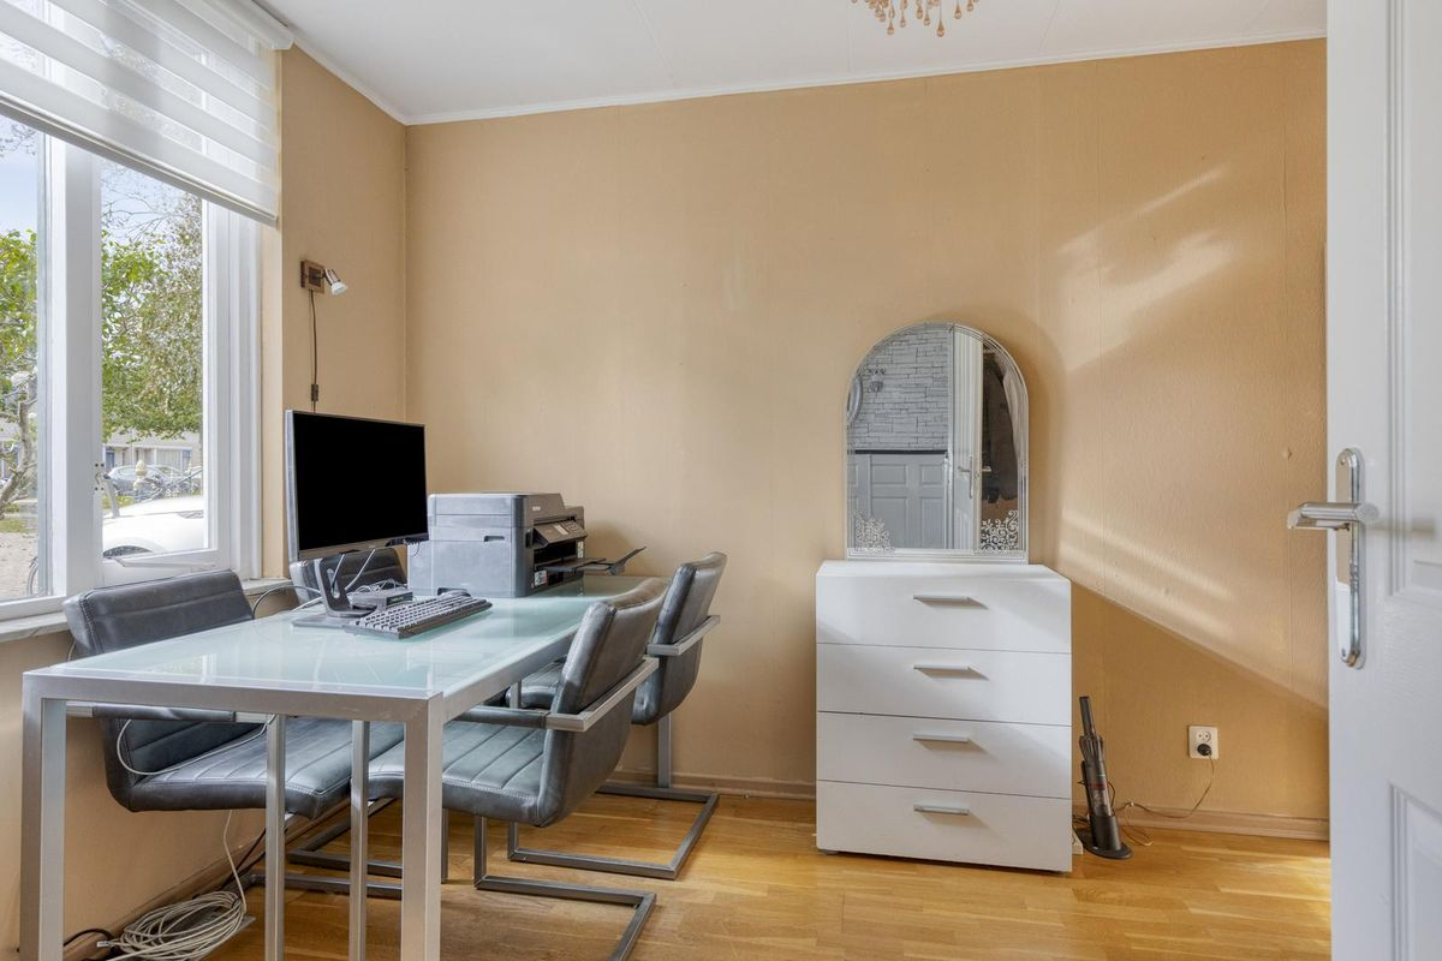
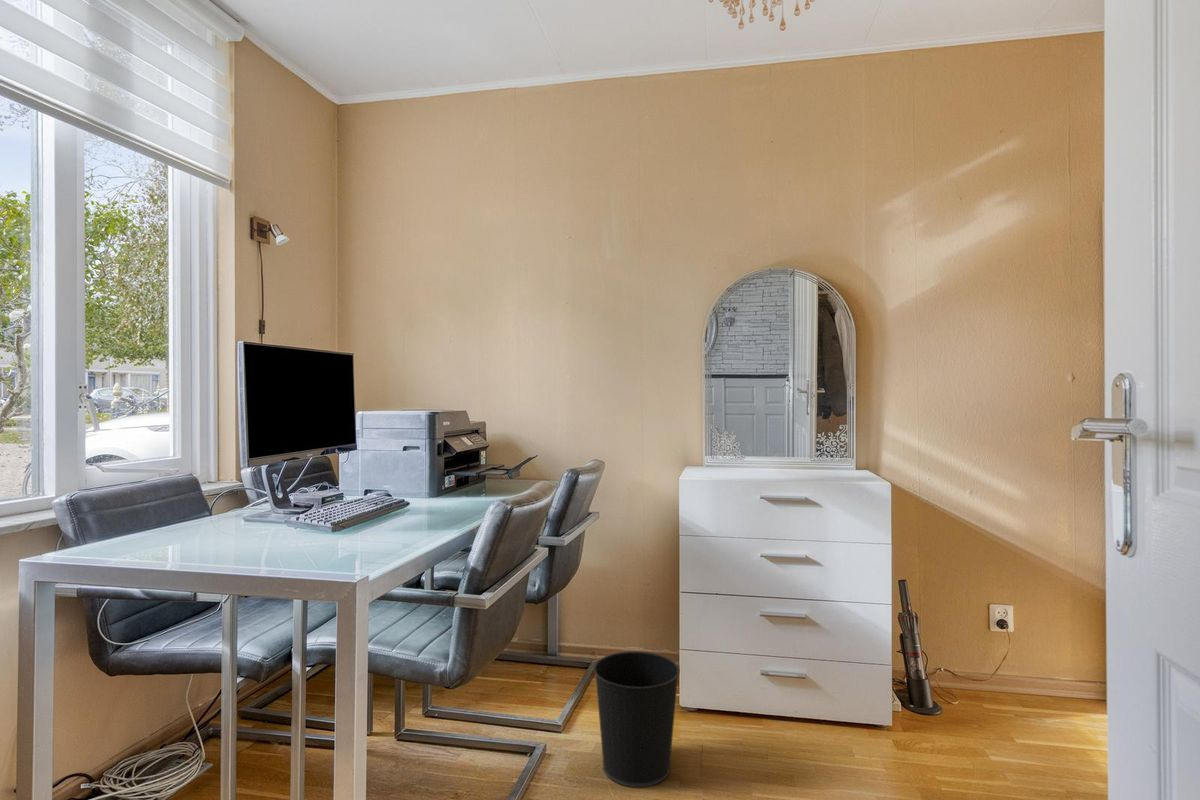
+ wastebasket [593,650,681,788]
